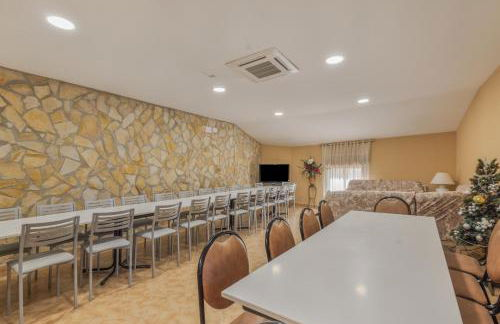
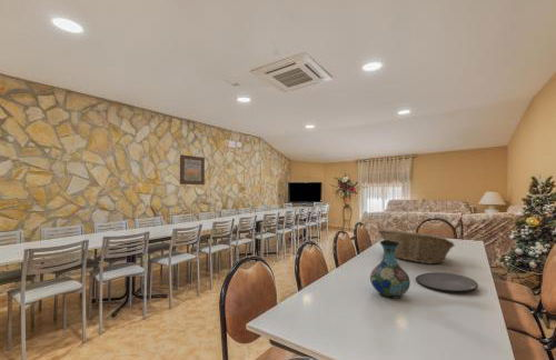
+ wall art [179,153,206,186]
+ plate [415,271,479,293]
+ vase [369,239,411,300]
+ fruit basket [377,228,456,264]
